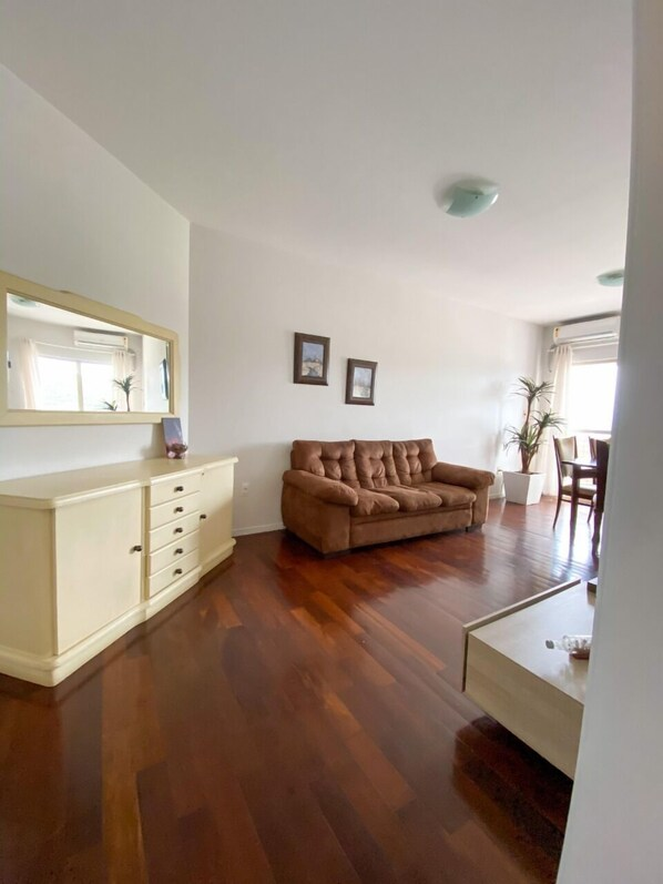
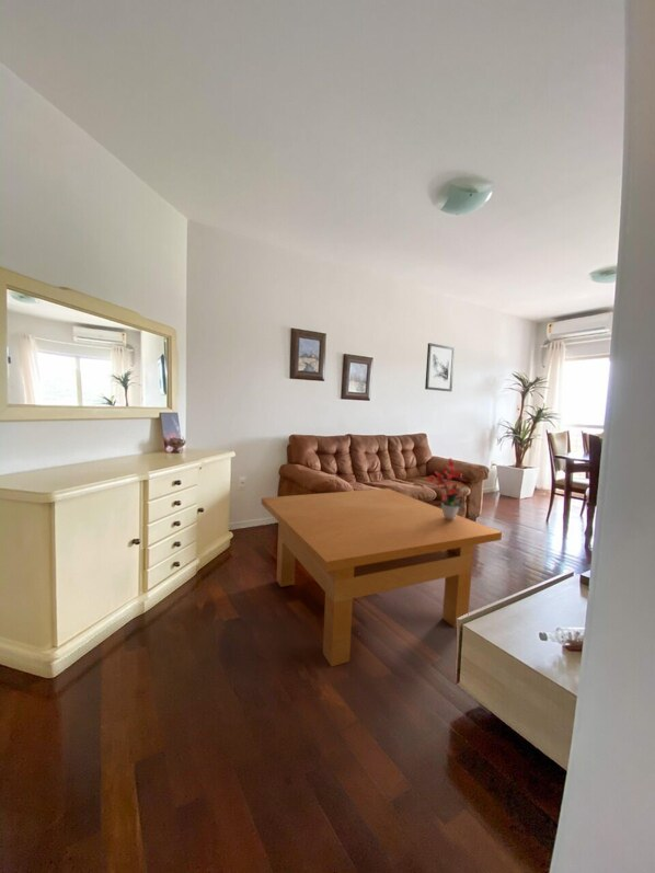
+ wall art [424,342,456,392]
+ table [261,487,503,668]
+ potted flower [426,457,467,519]
